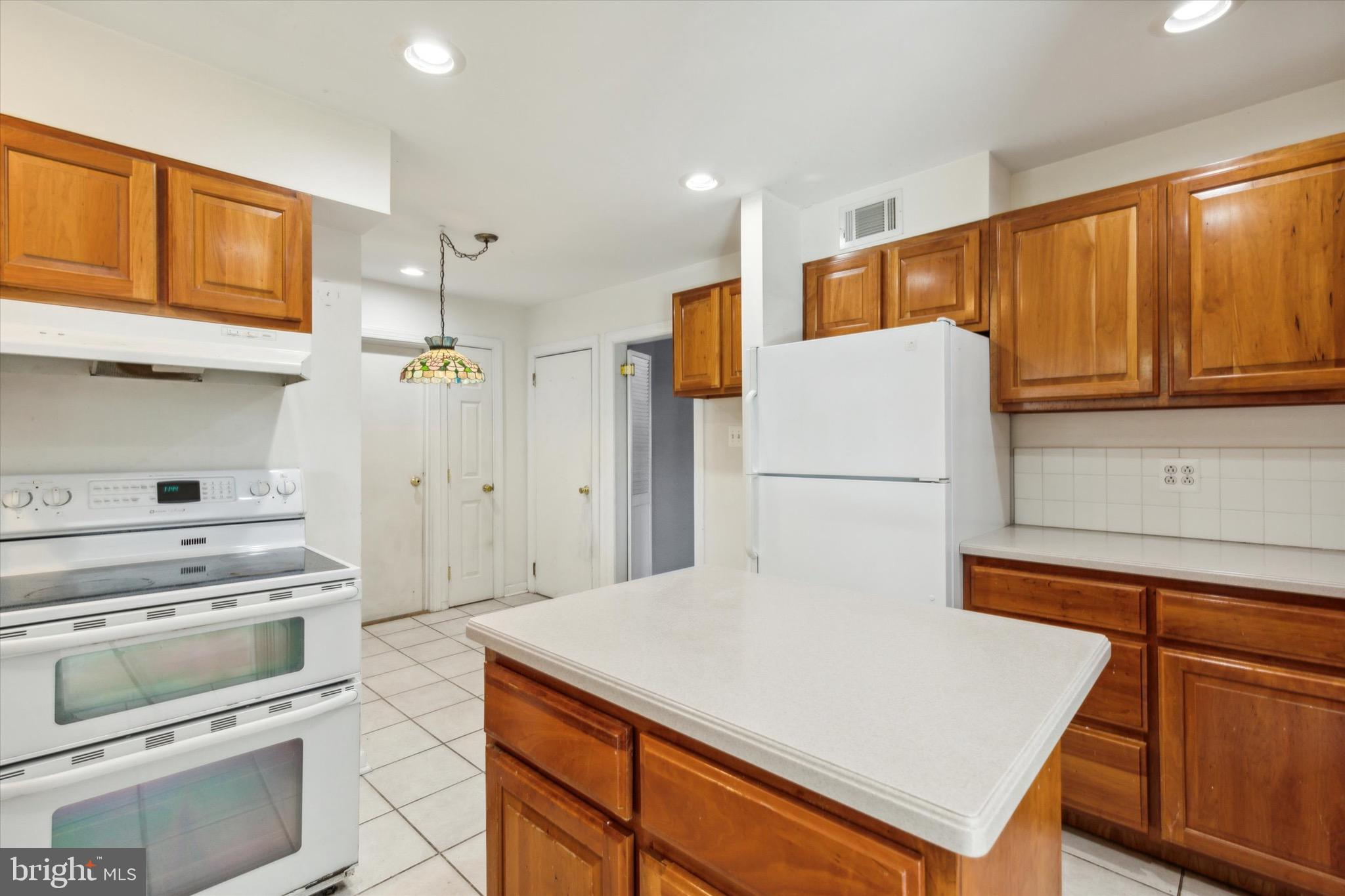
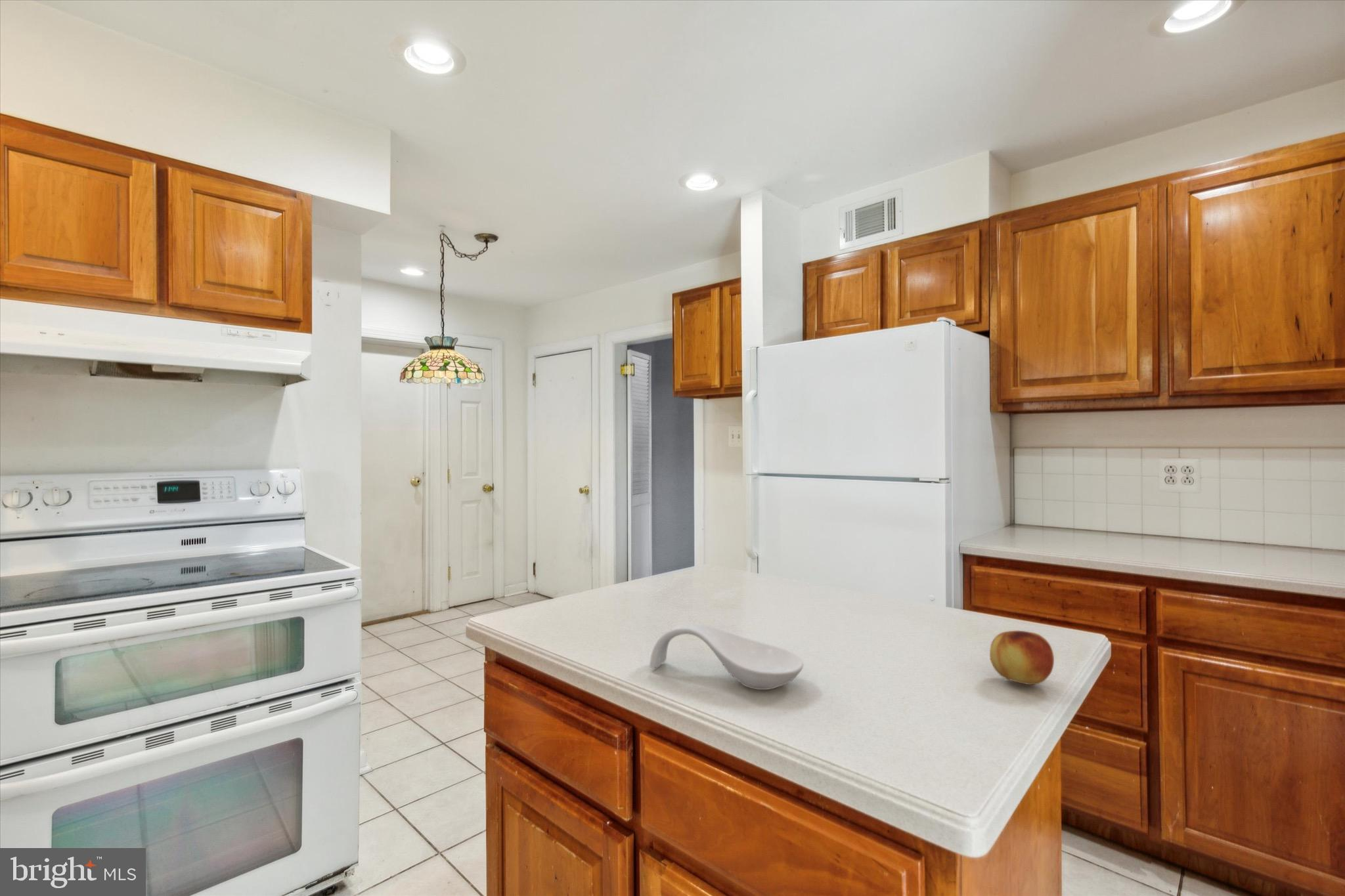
+ spoon rest [649,622,804,691]
+ fruit [989,630,1055,685]
